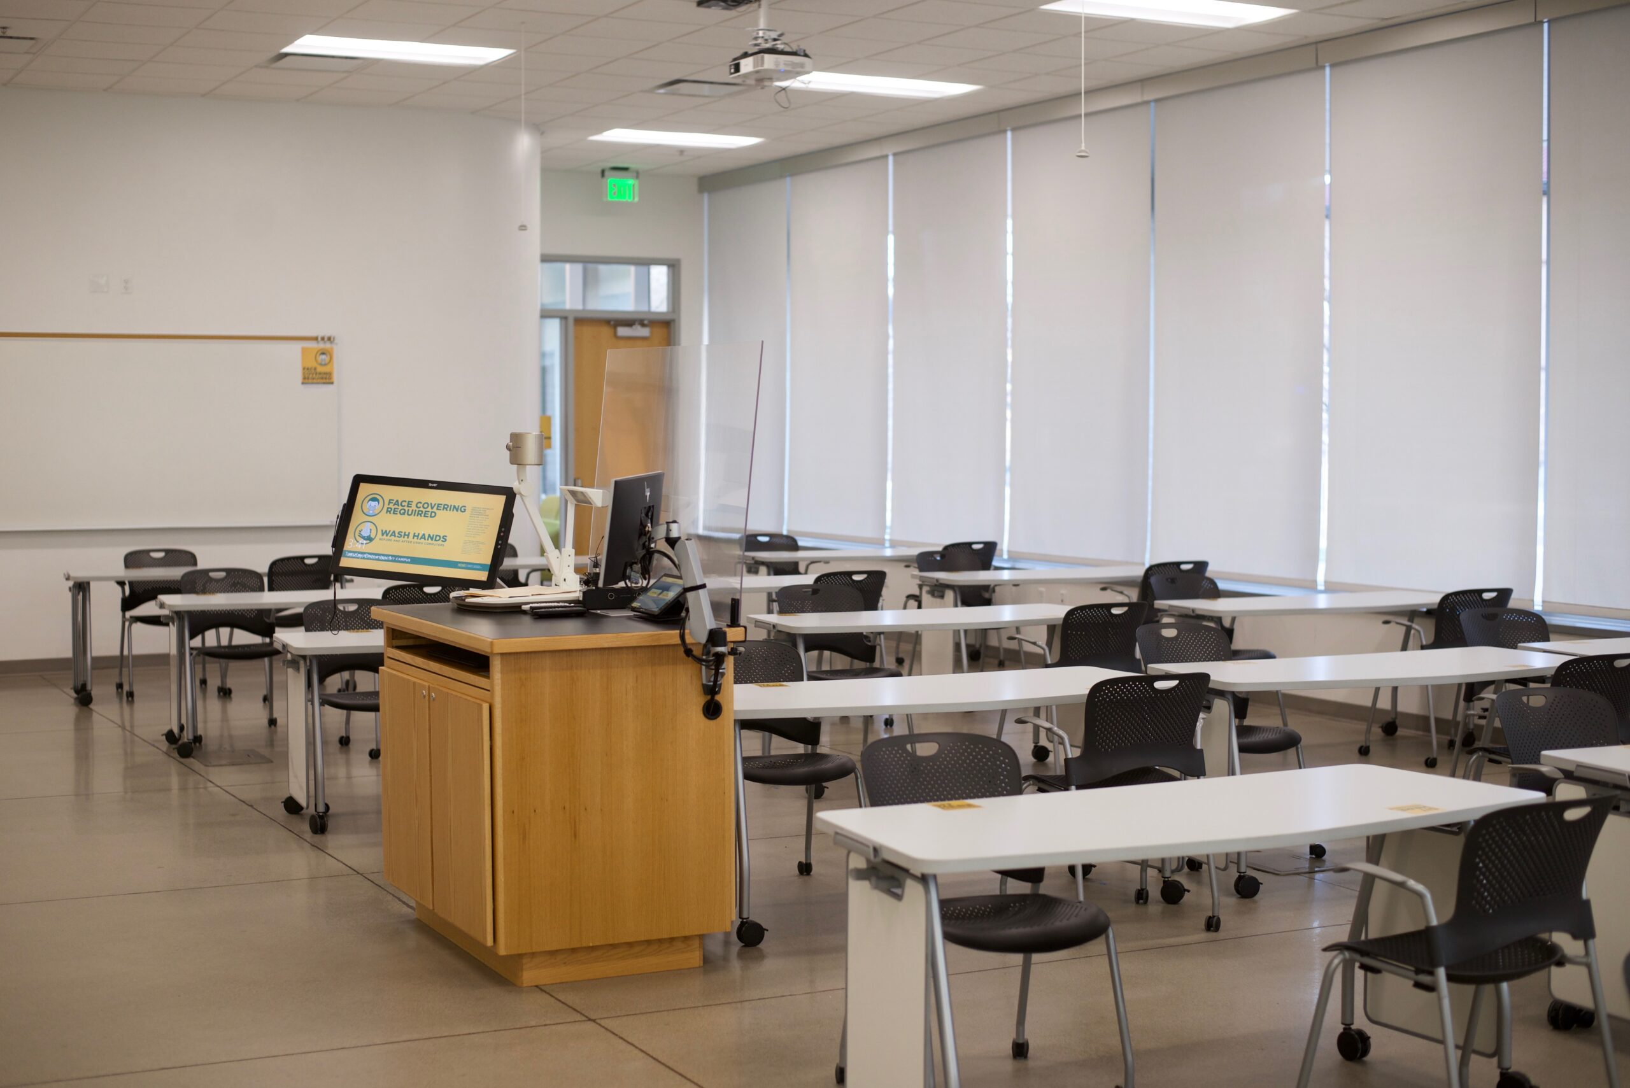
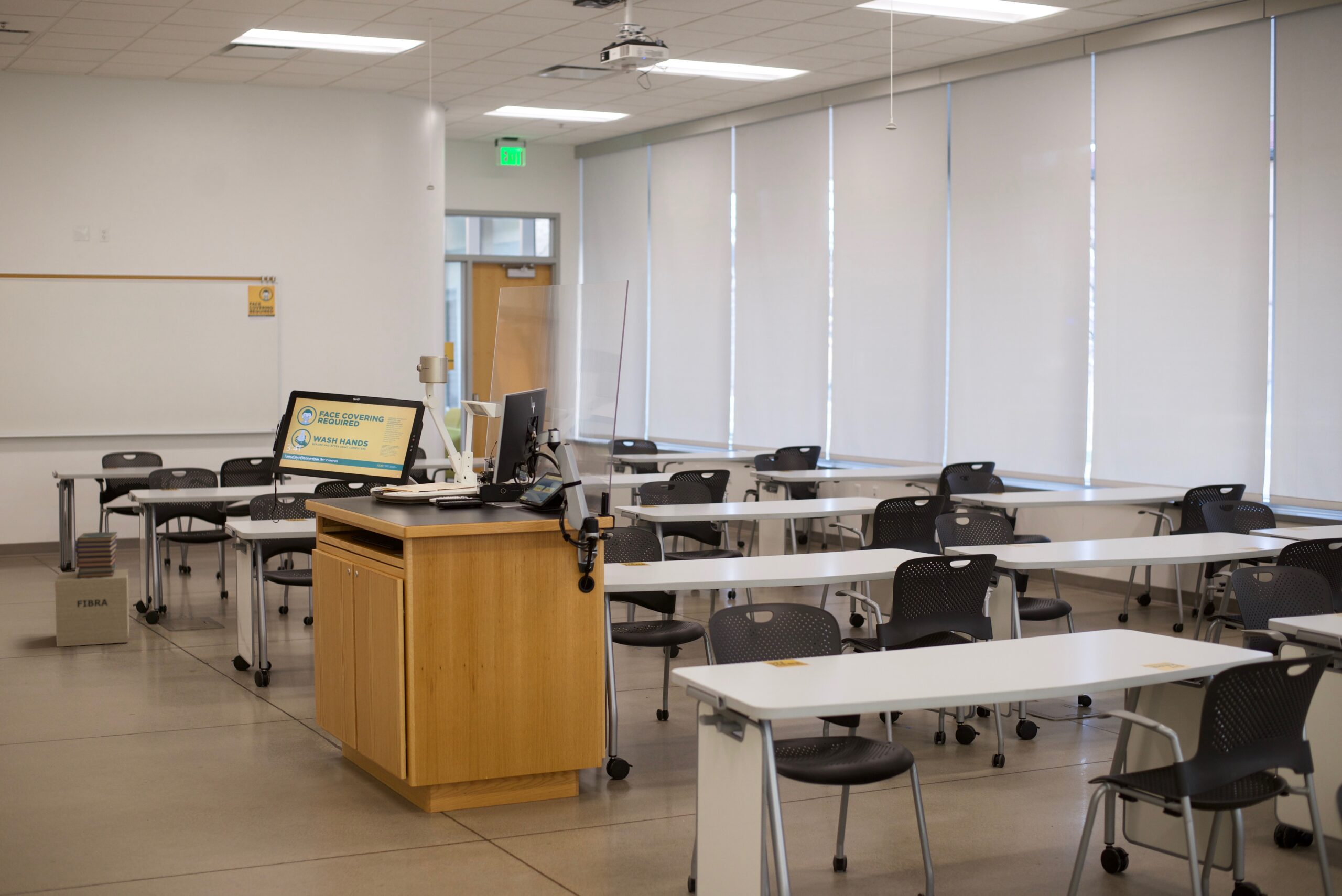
+ book stack [75,531,118,578]
+ cardboard box [55,569,130,647]
